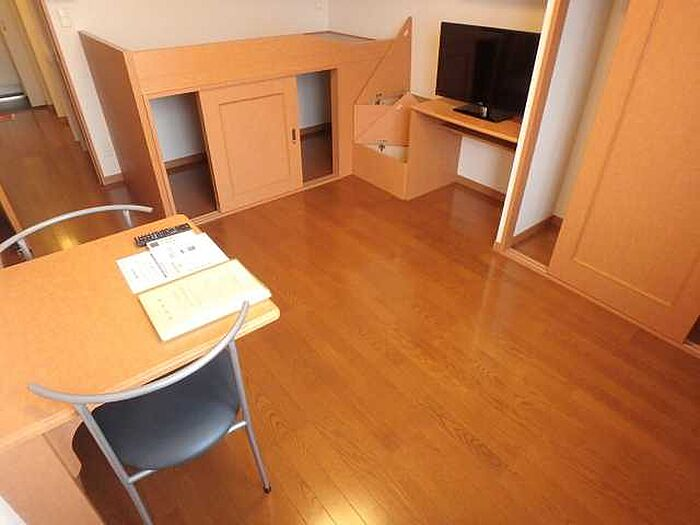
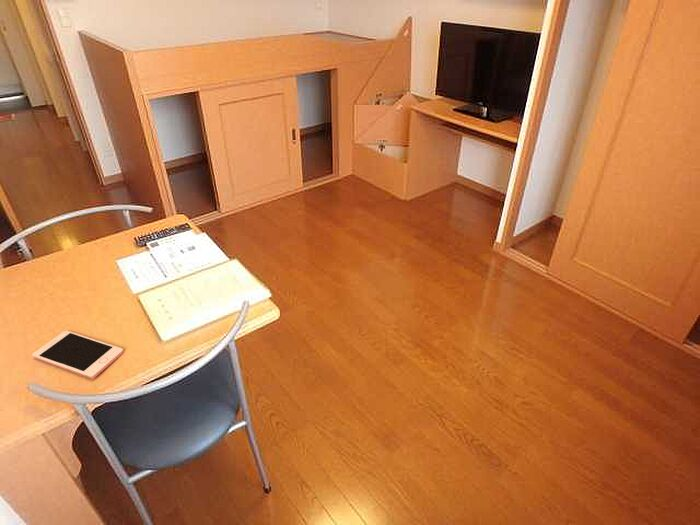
+ cell phone [31,330,125,379]
